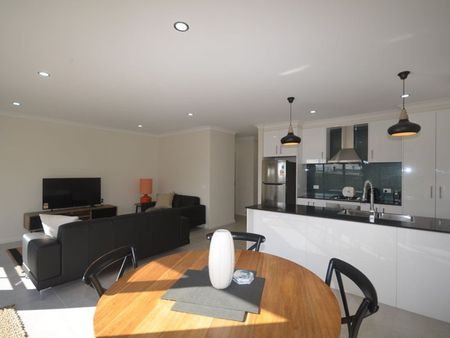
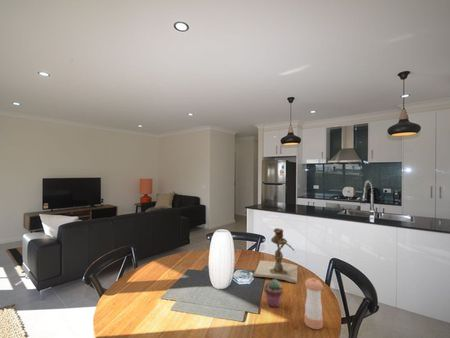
+ hookah [252,227,299,285]
+ pepper shaker [303,277,324,330]
+ potted succulent [263,278,284,308]
